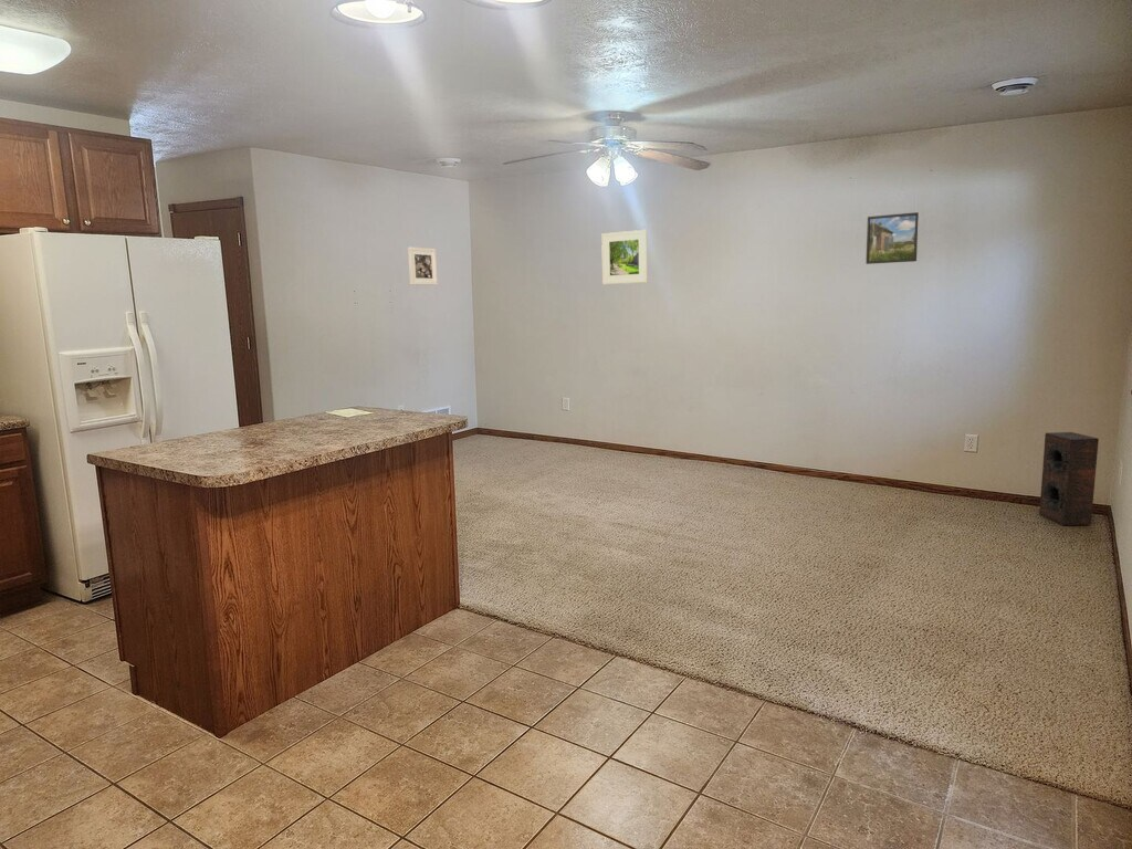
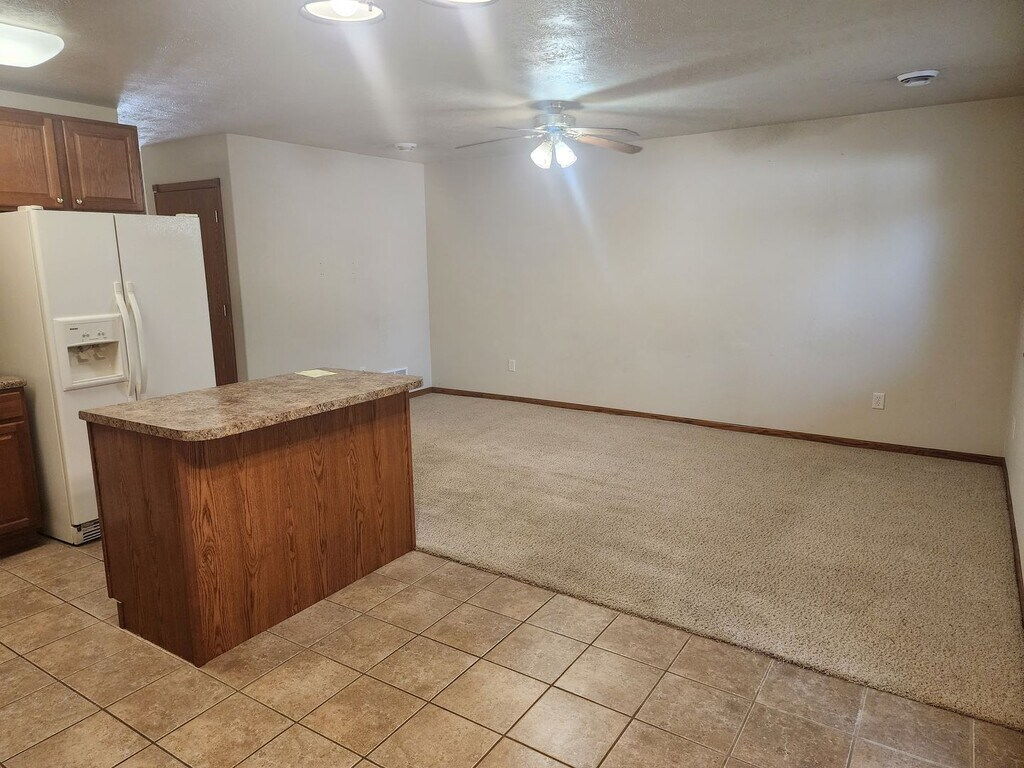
- speaker [1038,431,1100,526]
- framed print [864,211,920,265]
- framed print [407,245,439,286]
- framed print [600,229,649,285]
